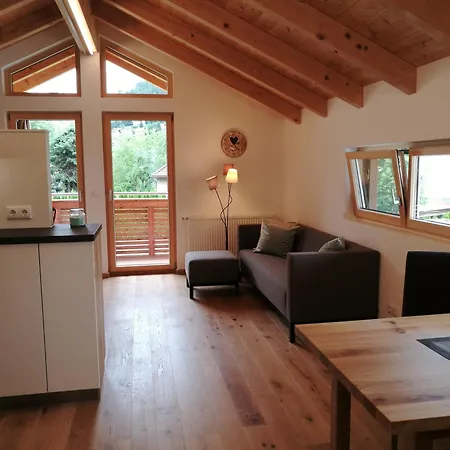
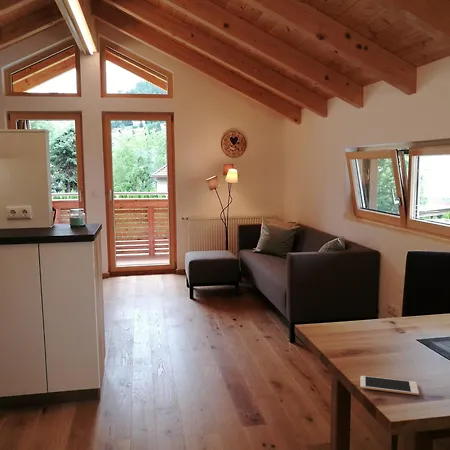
+ cell phone [359,375,420,396]
